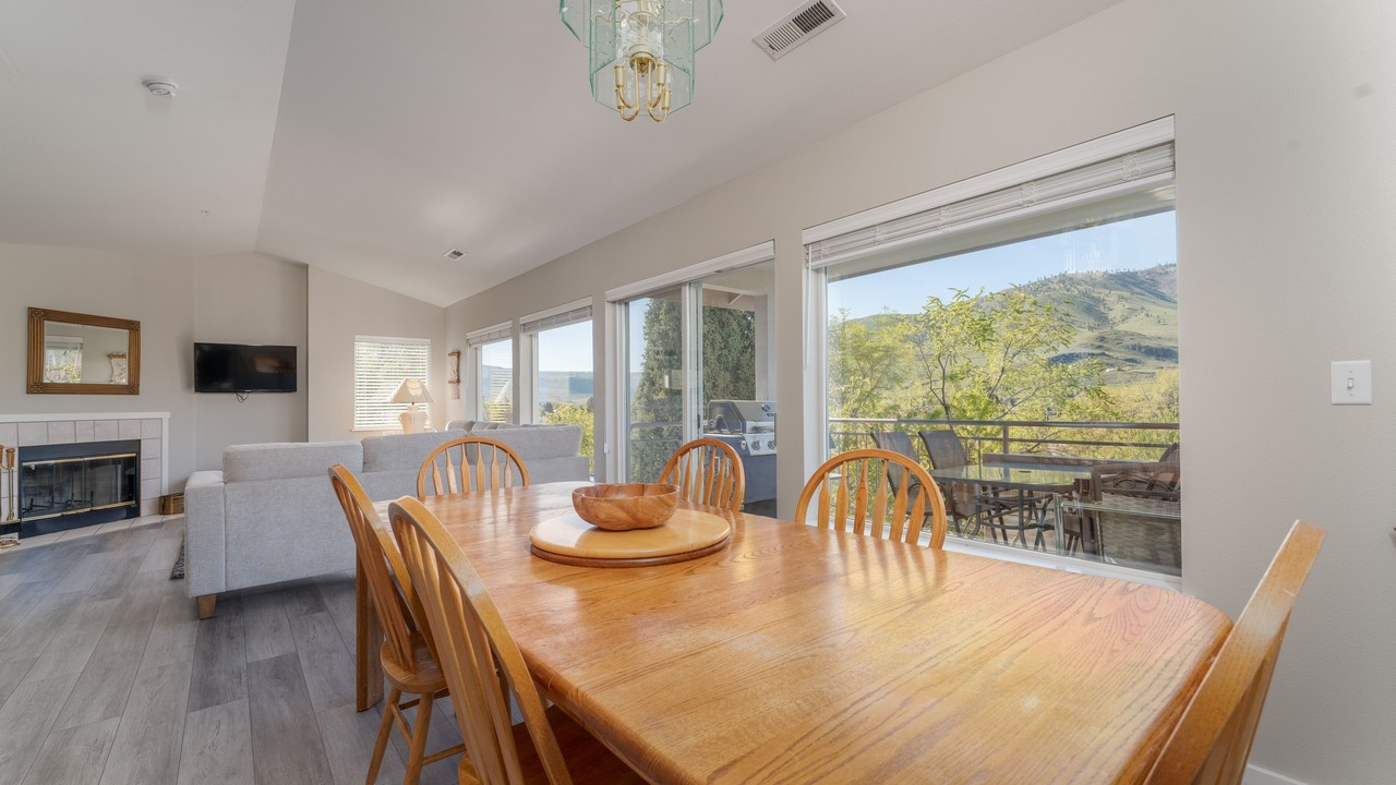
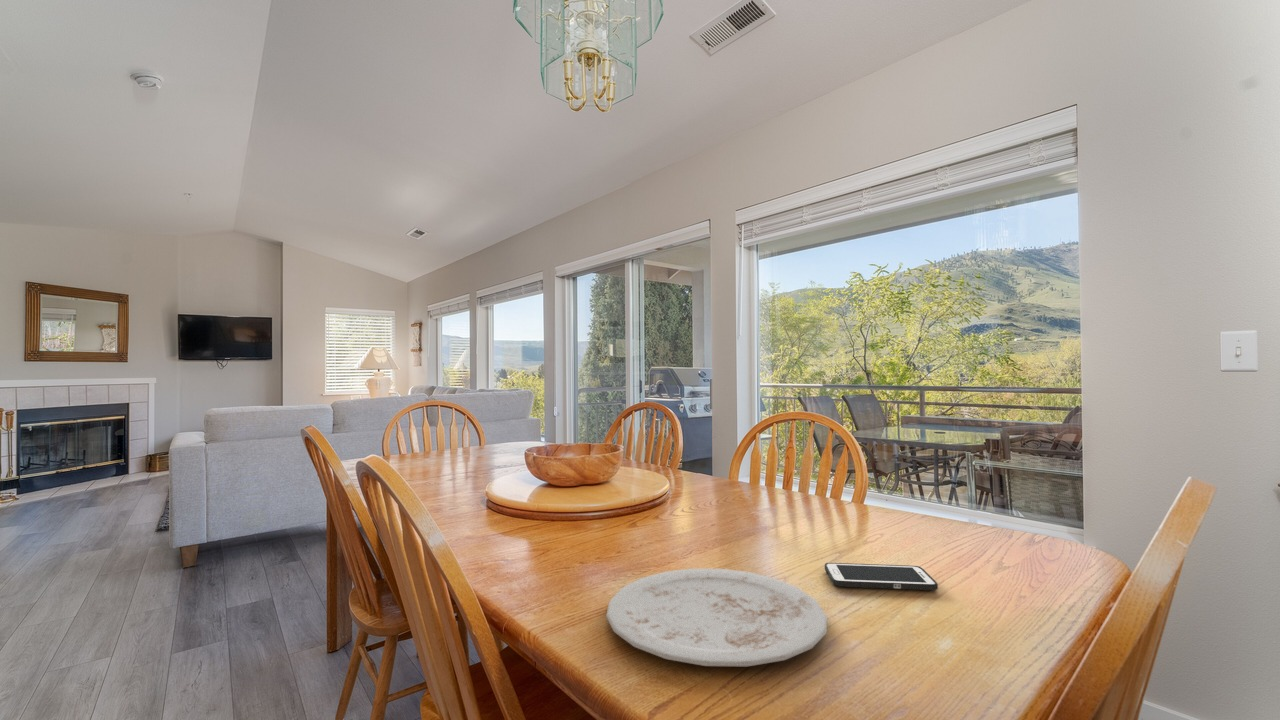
+ plate [605,568,828,667]
+ cell phone [824,562,939,591]
